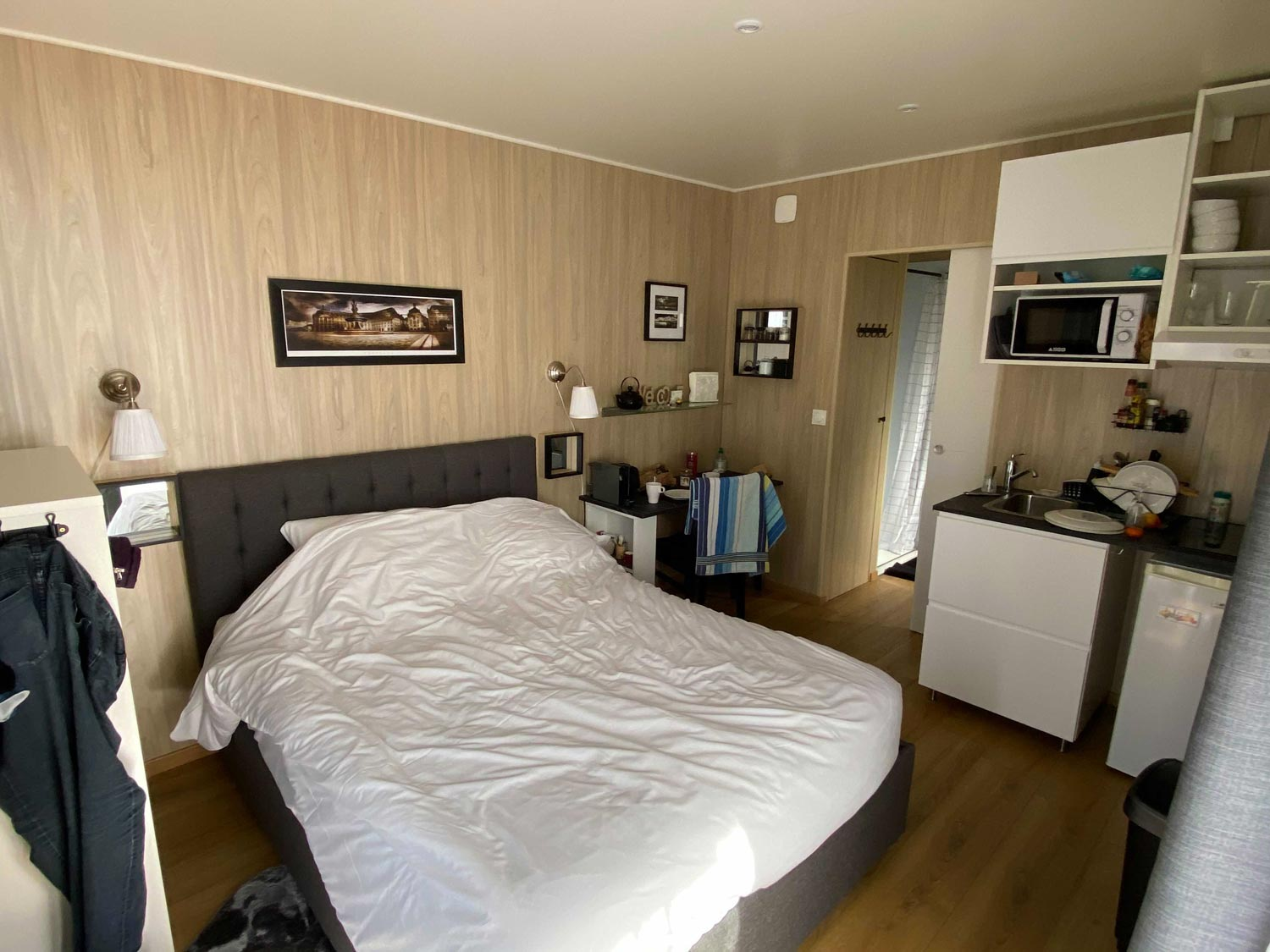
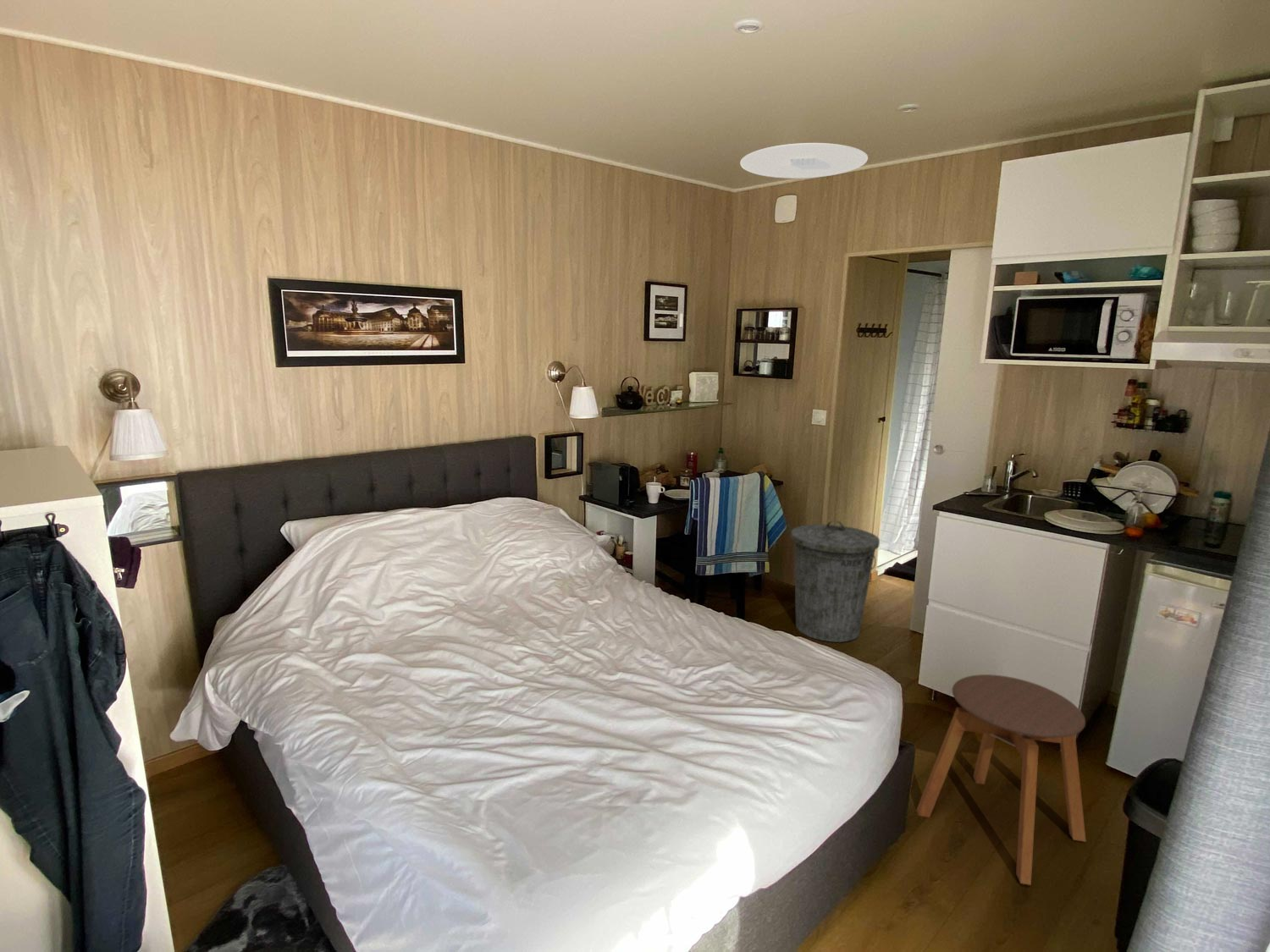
+ stool [915,674,1087,886]
+ ceiling light [739,142,869,179]
+ trash can [790,520,881,643]
